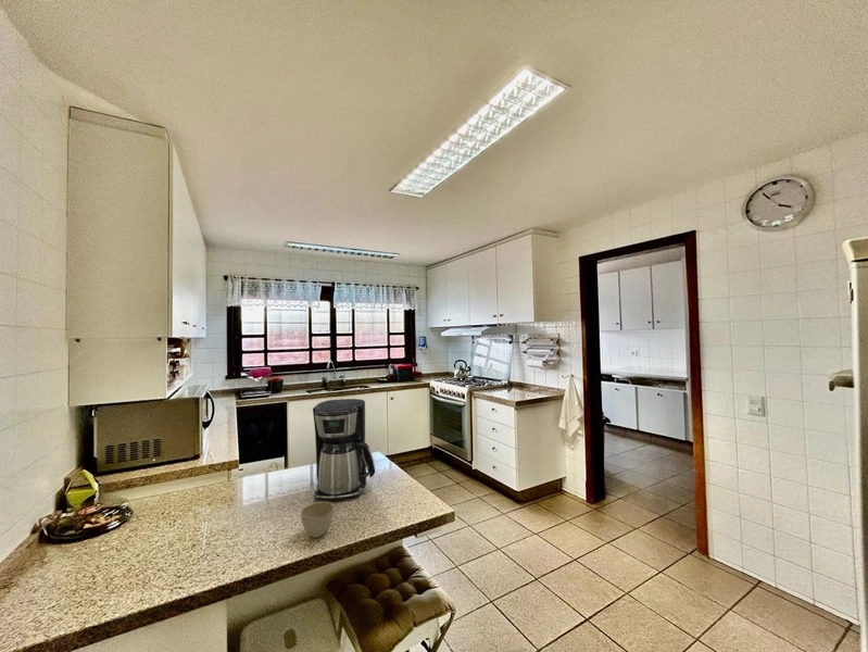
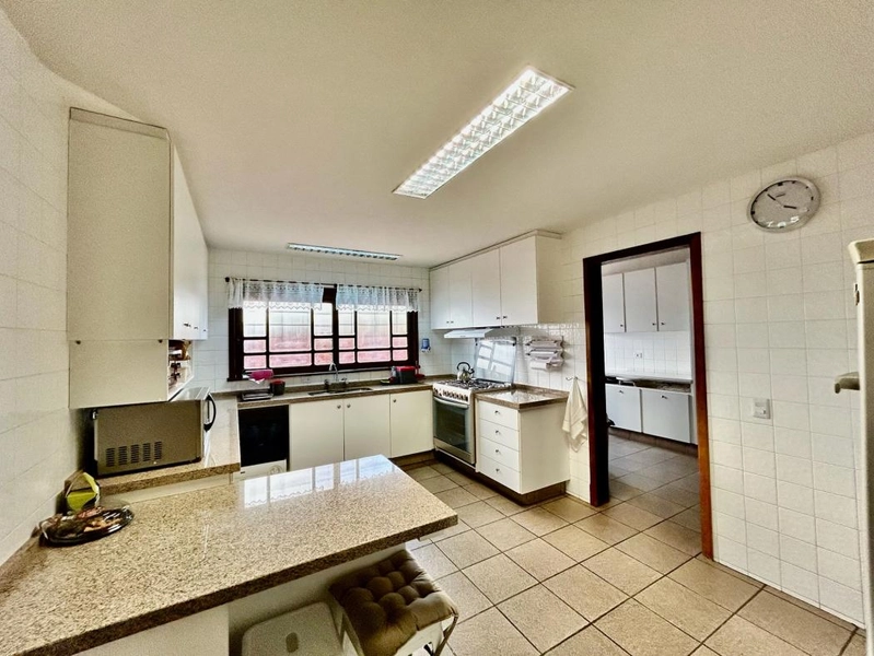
- flower pot [299,501,336,539]
- coffee maker [312,398,376,501]
